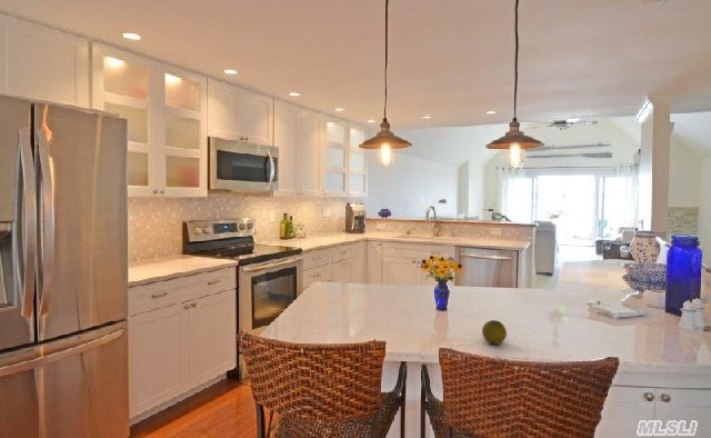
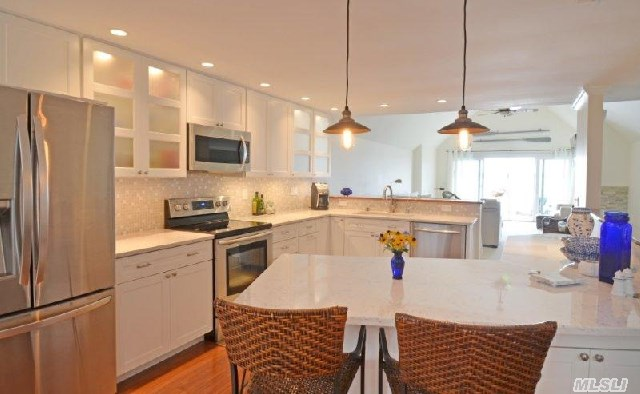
- fruit [481,319,508,346]
